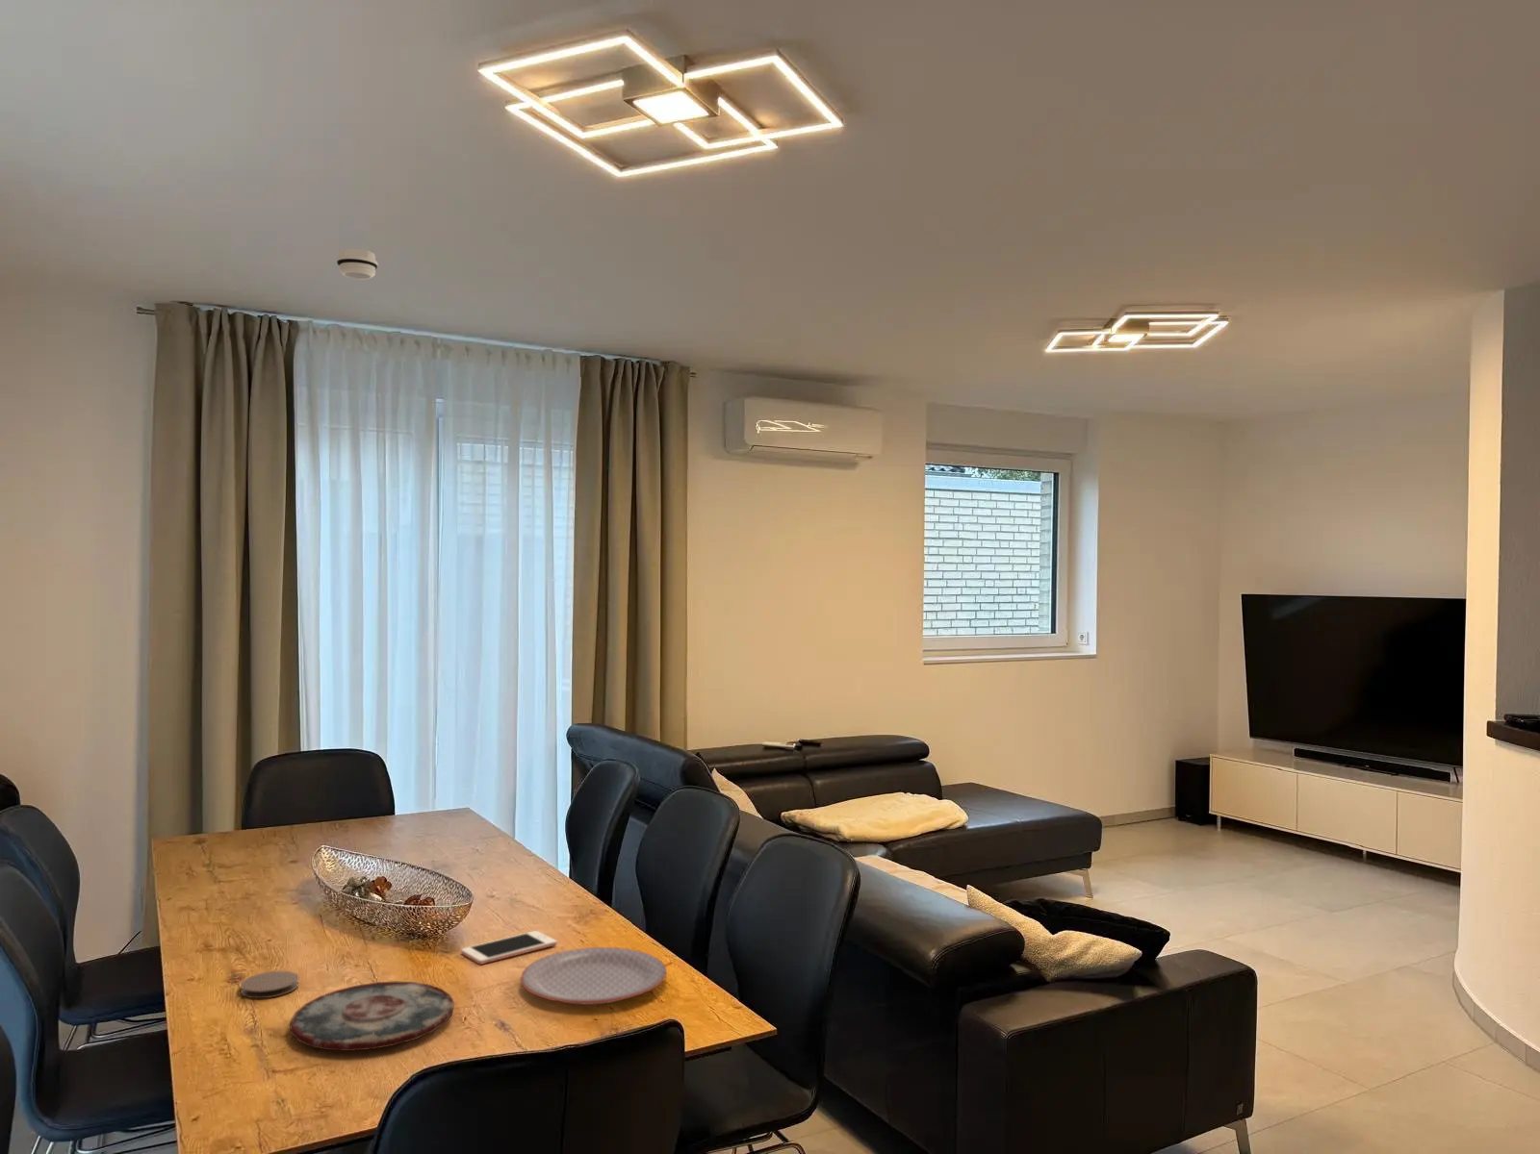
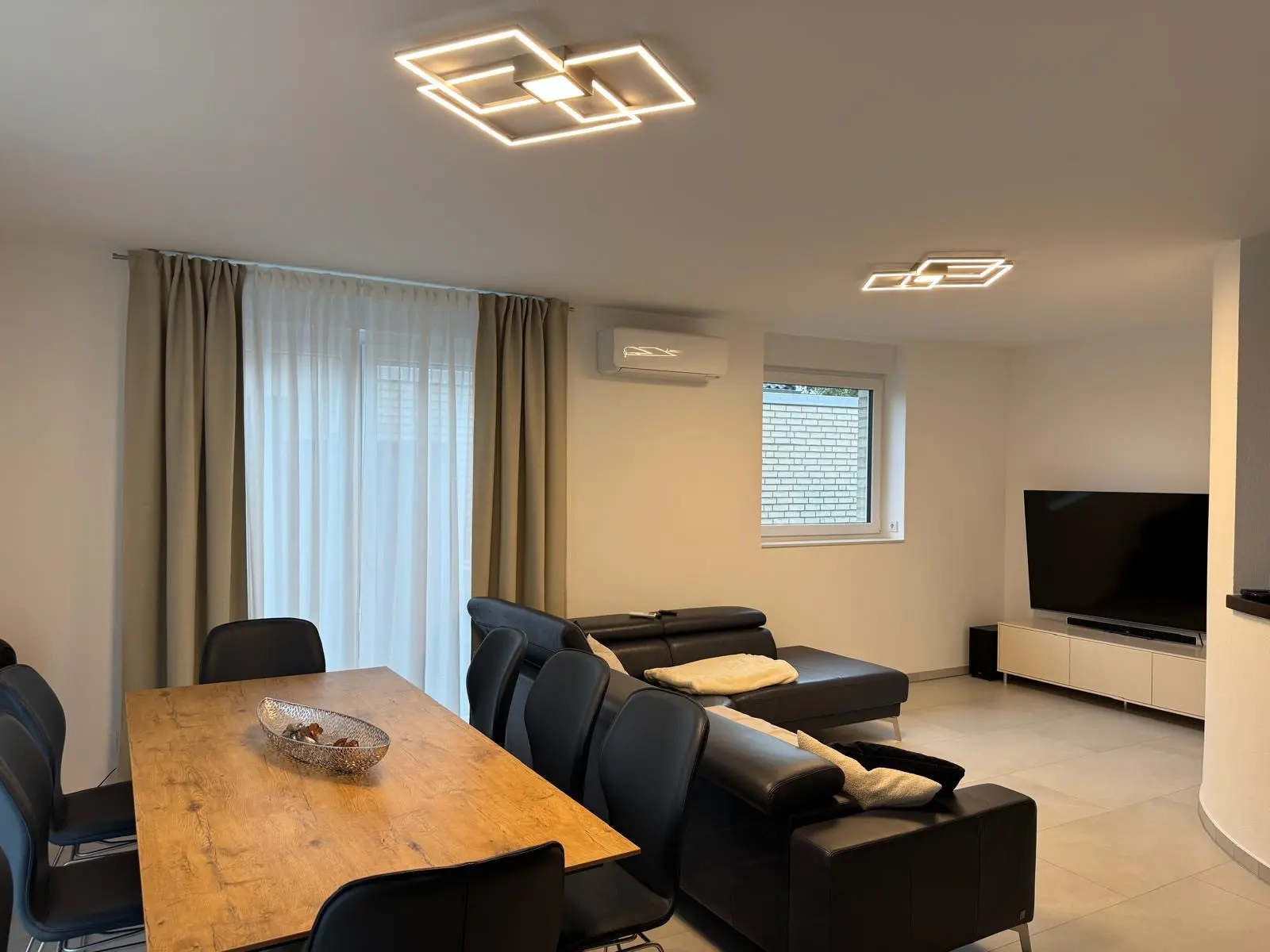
- coaster [240,970,300,999]
- cell phone [460,930,558,966]
- plate [289,979,455,1052]
- plate [520,947,668,1006]
- smoke detector [336,247,380,281]
